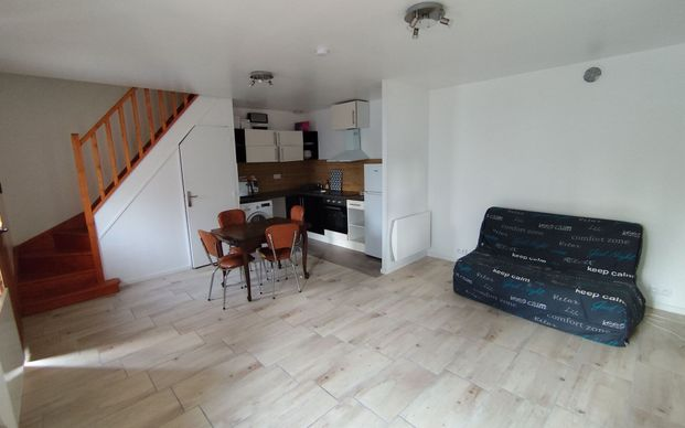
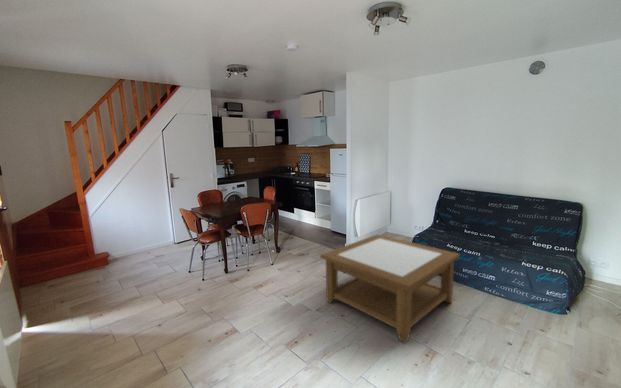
+ coffee table [319,233,461,344]
